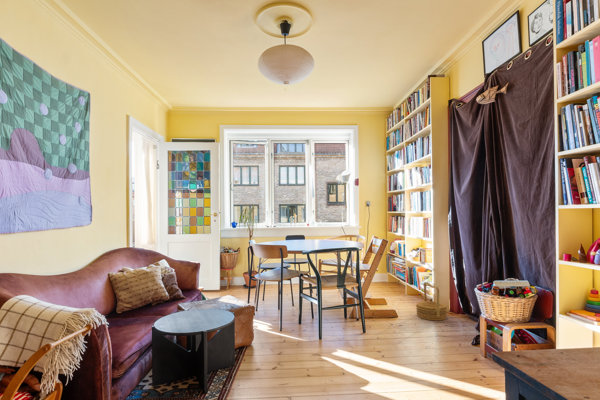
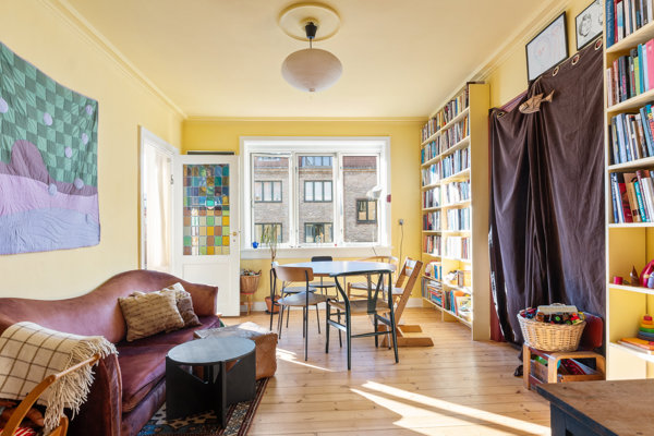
- basket [415,281,448,322]
